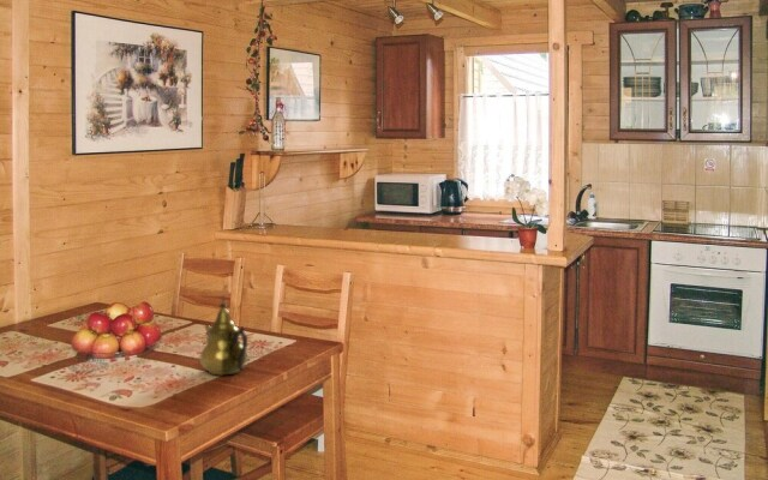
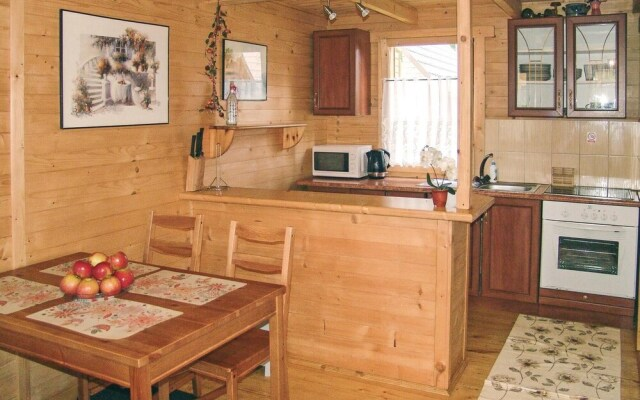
- teapot [199,295,248,376]
